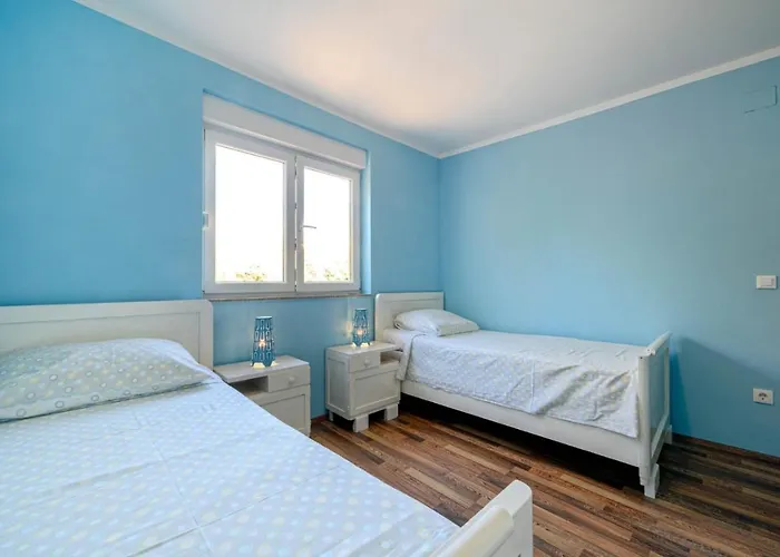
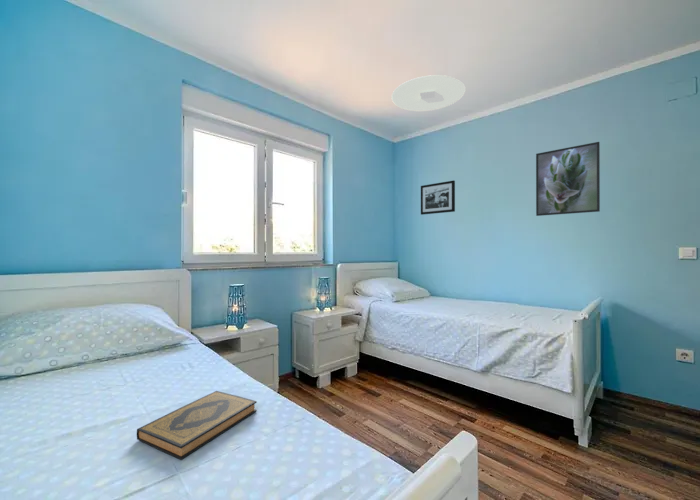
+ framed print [535,141,601,217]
+ hardback book [136,390,258,461]
+ picture frame [420,179,456,216]
+ ceiling light [390,74,467,112]
